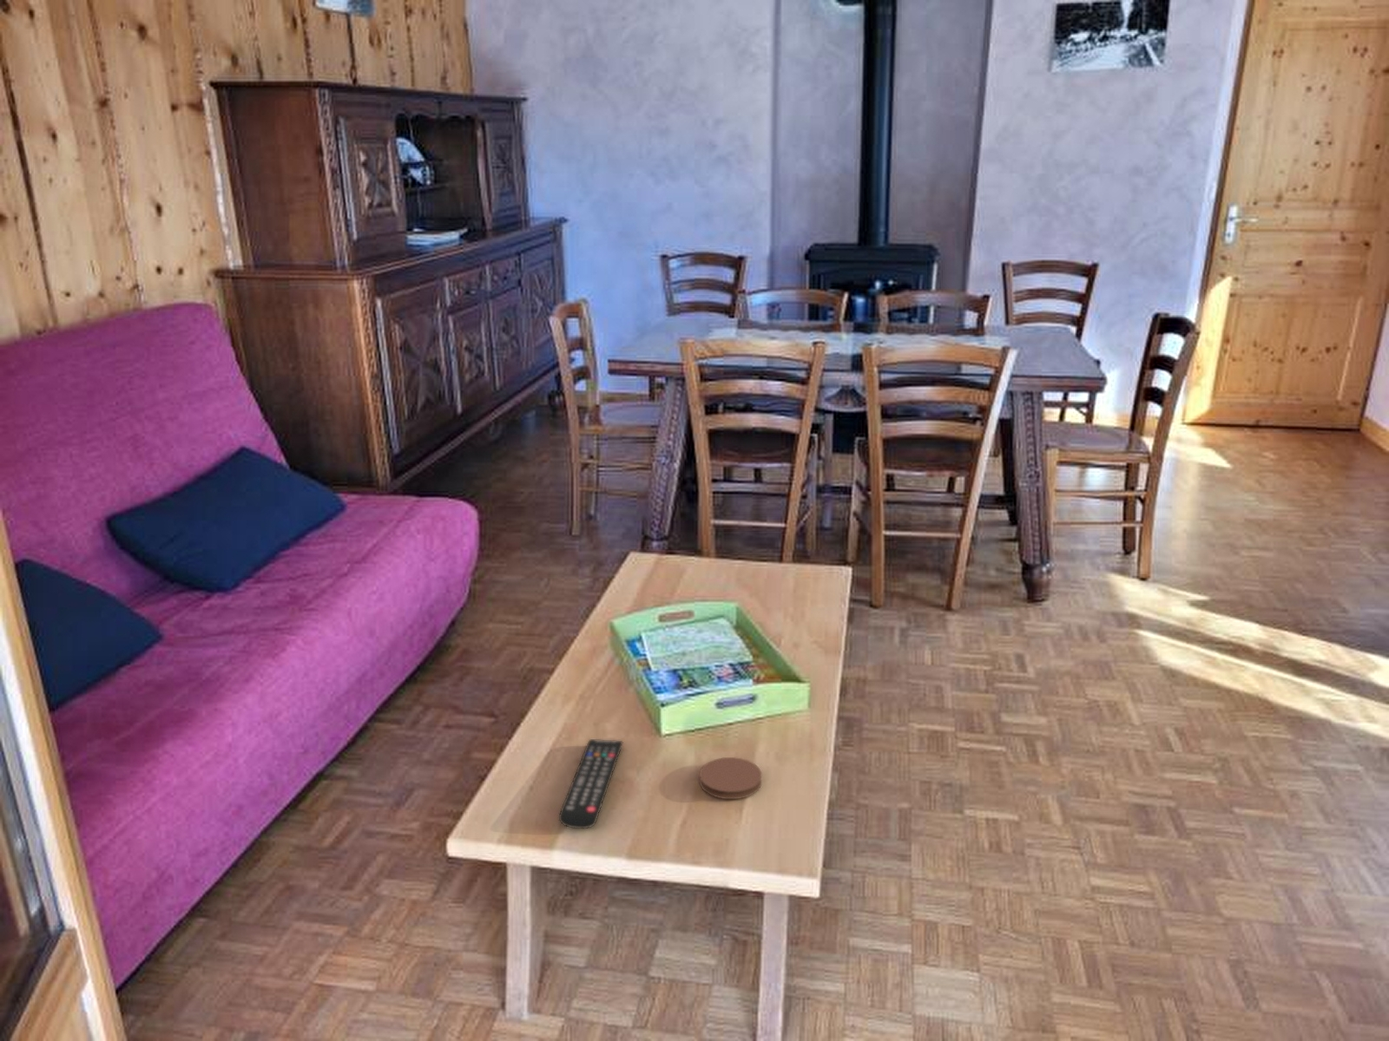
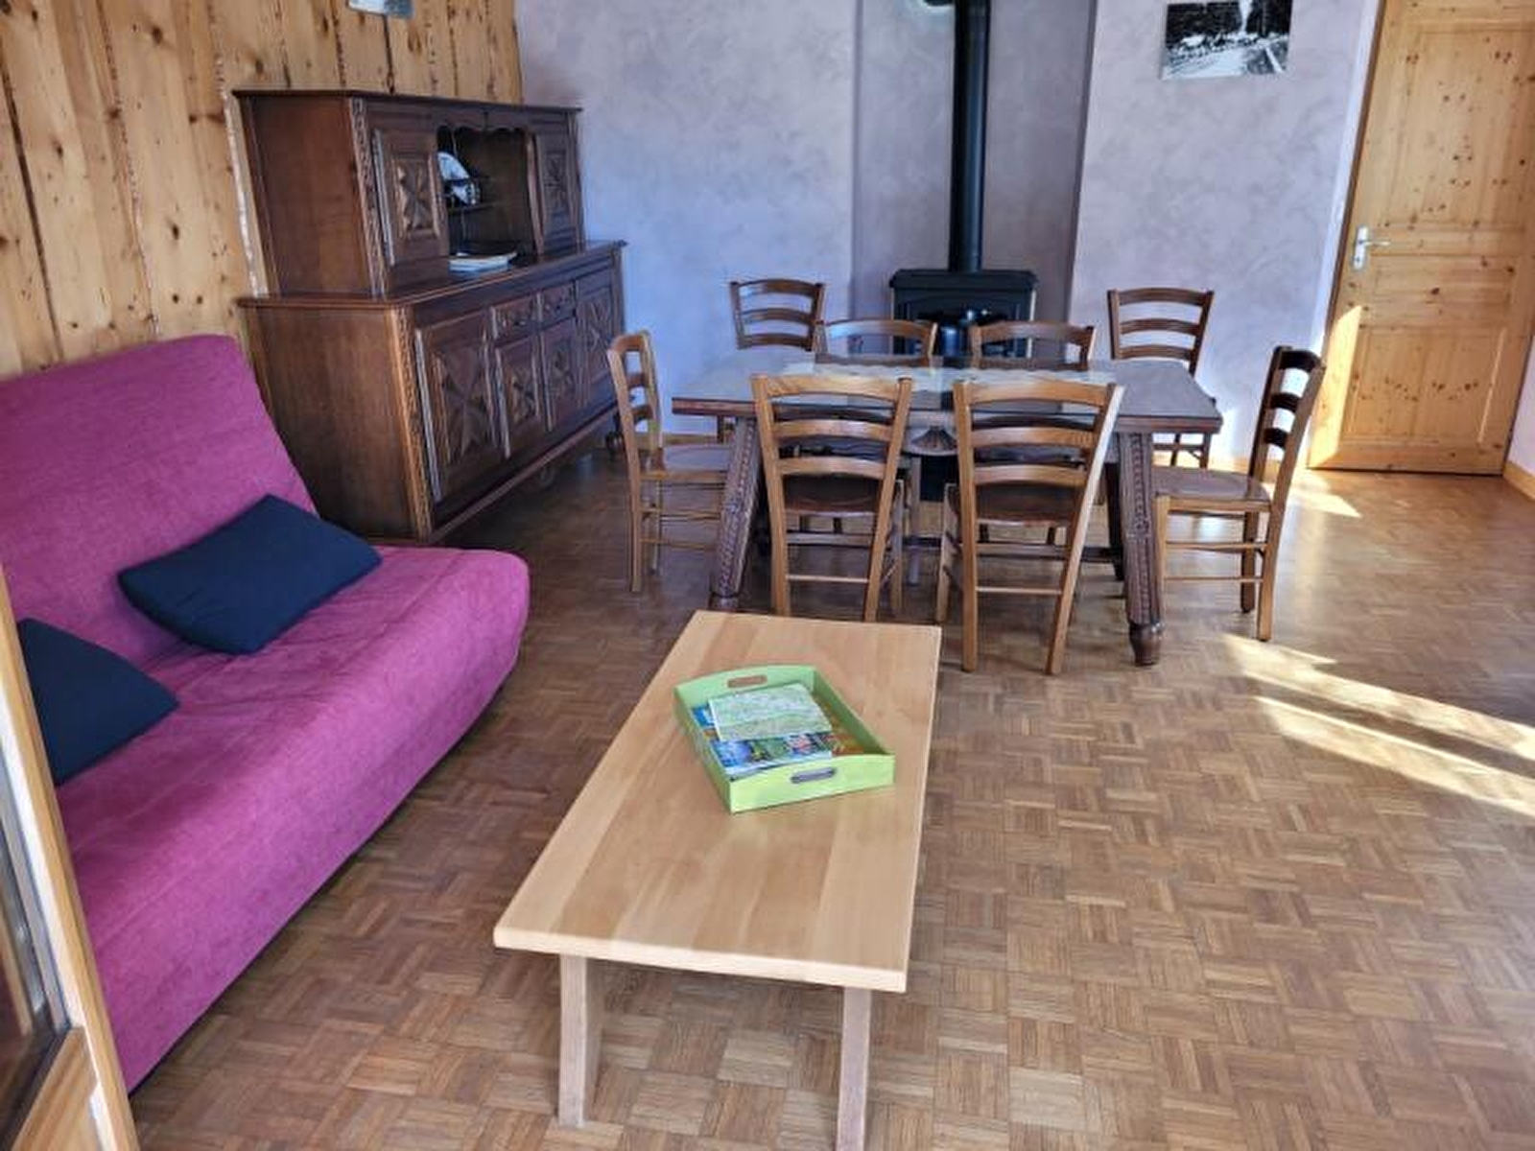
- remote control [558,738,623,829]
- coaster [699,757,762,799]
